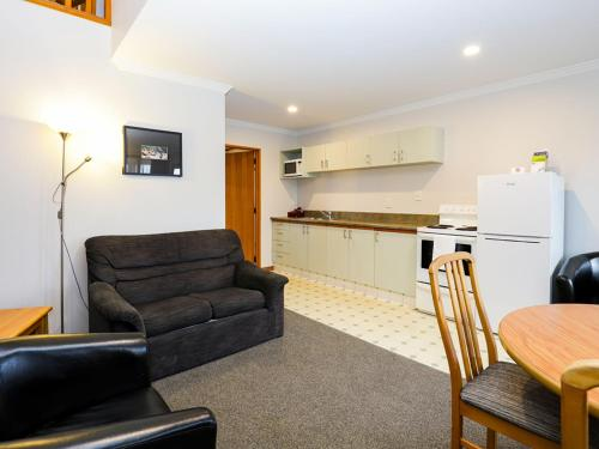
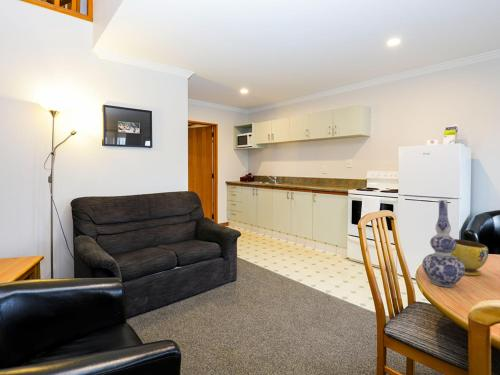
+ bowl [451,238,489,276]
+ vase [421,199,465,288]
